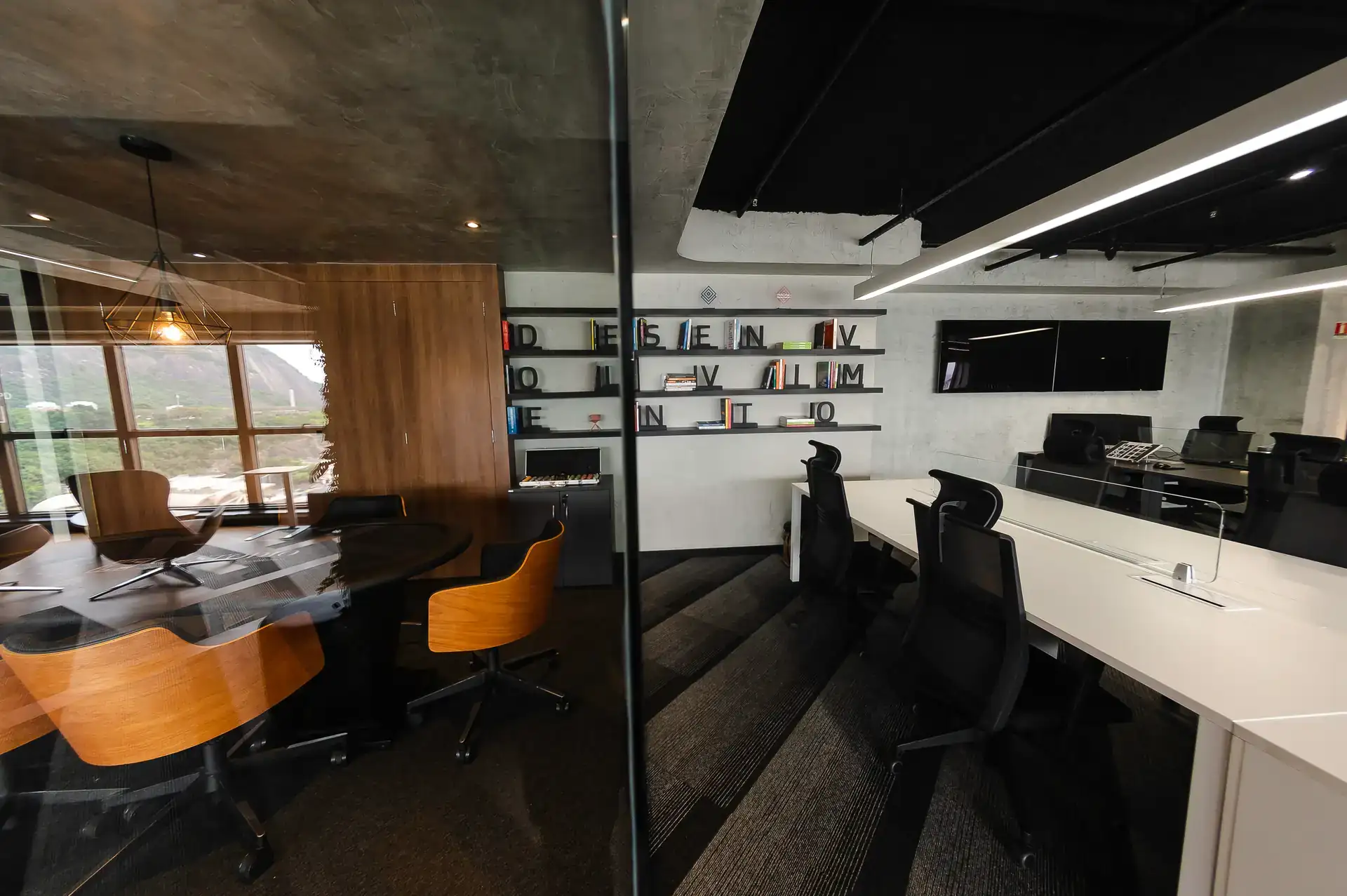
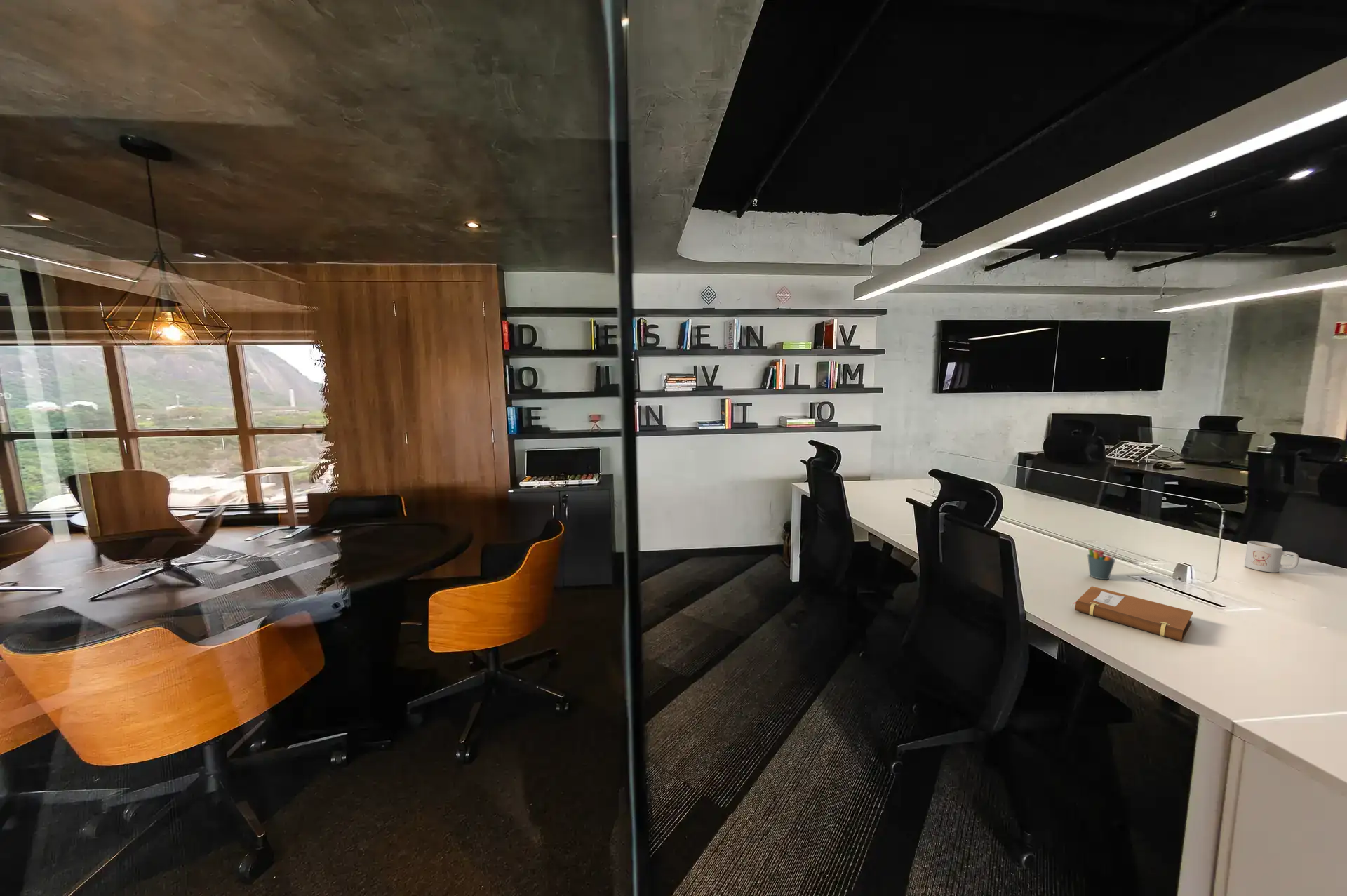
+ notebook [1073,586,1193,642]
+ mug [1244,540,1299,573]
+ pen holder [1087,548,1118,580]
